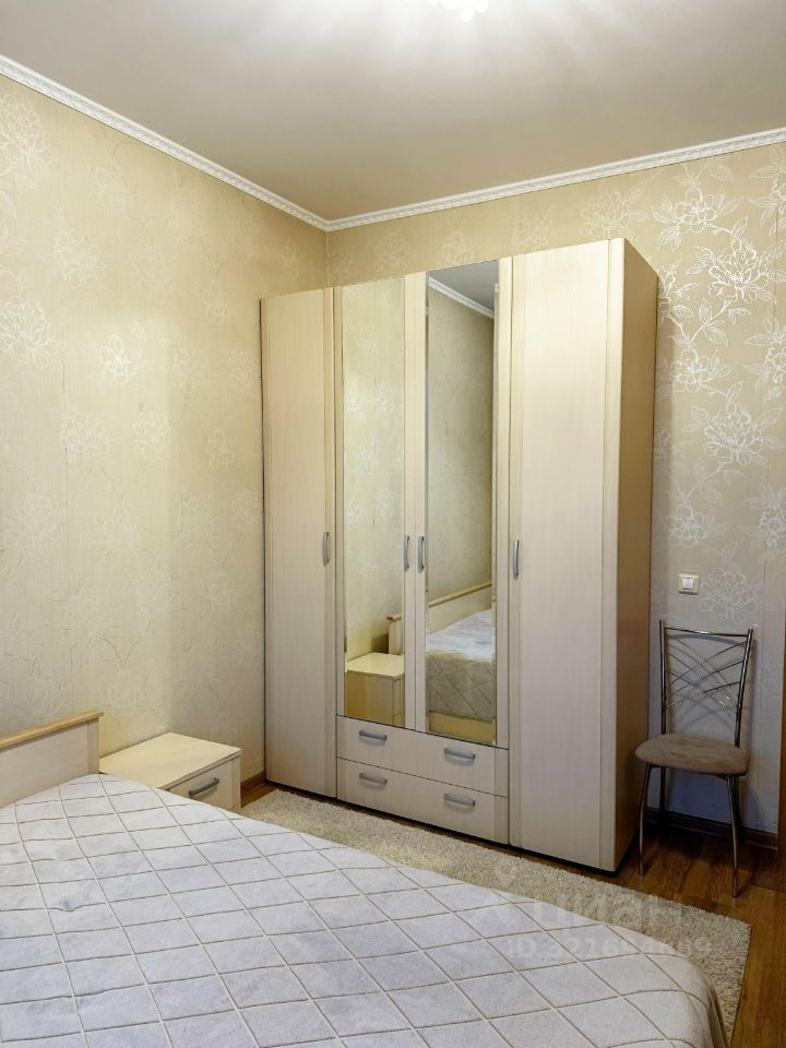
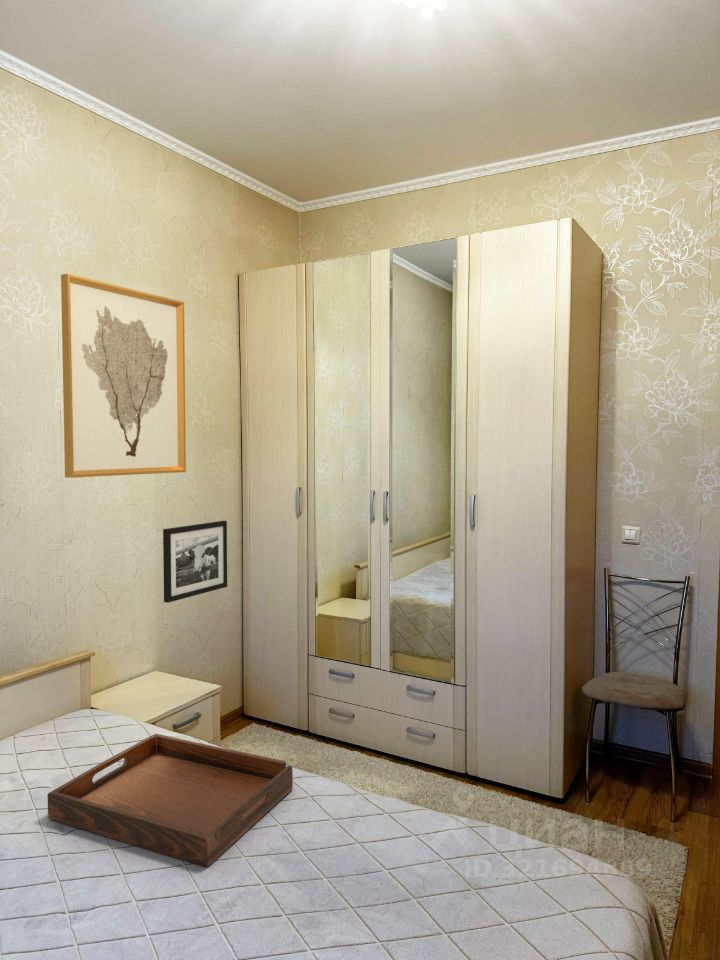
+ wall art [60,273,187,479]
+ serving tray [47,733,294,868]
+ picture frame [162,520,228,604]
